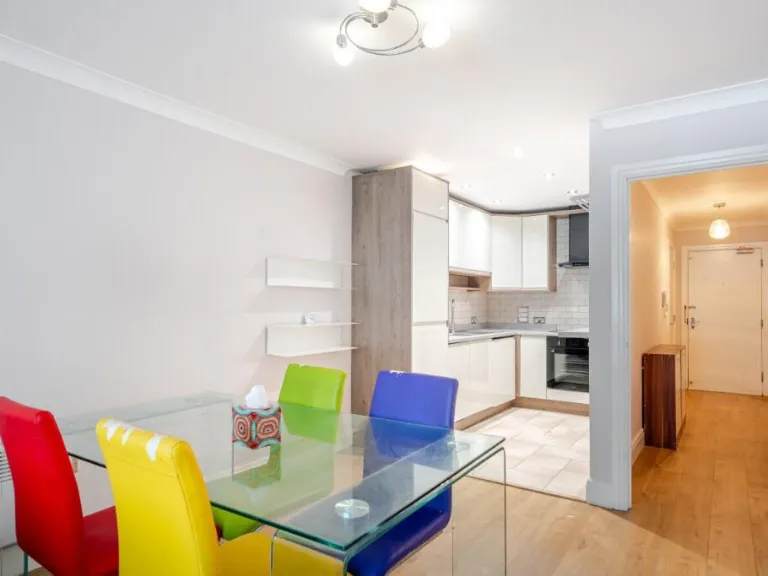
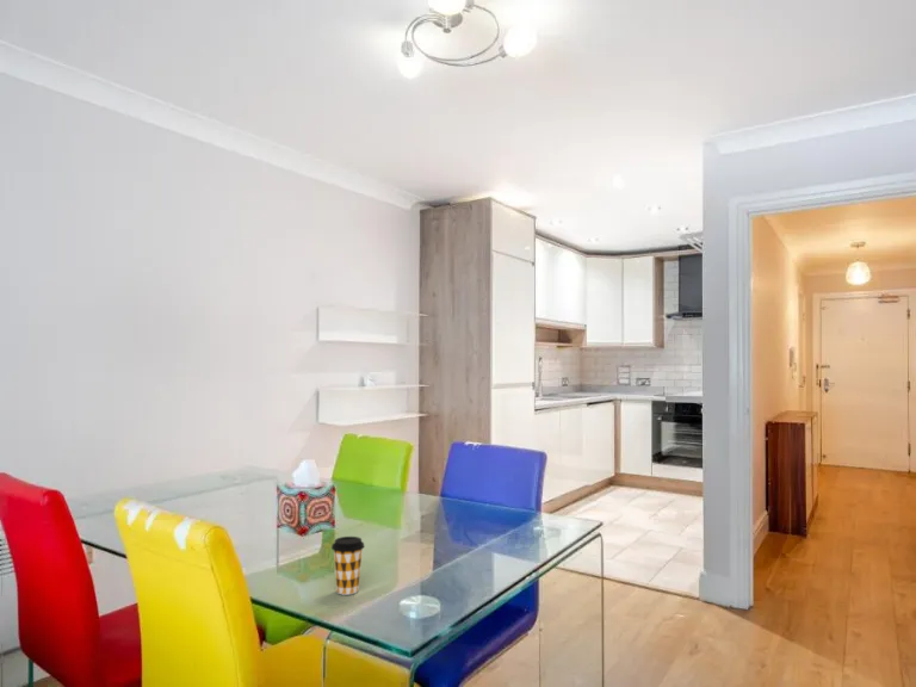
+ coffee cup [330,536,365,596]
